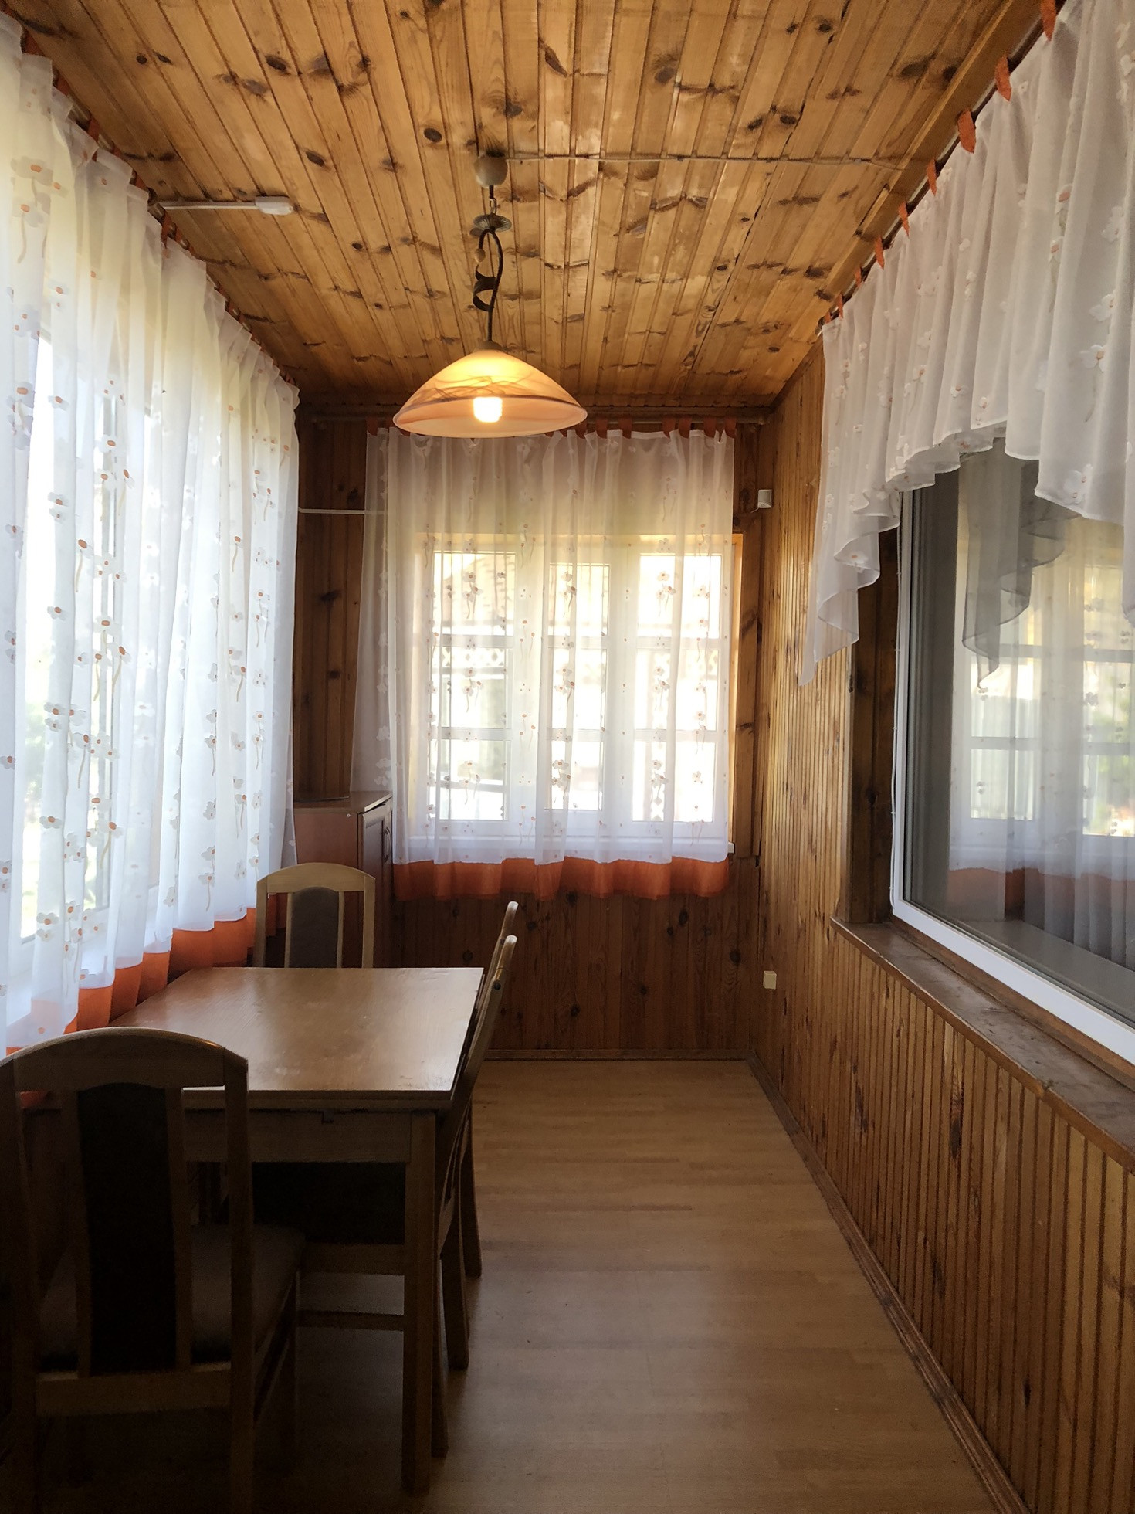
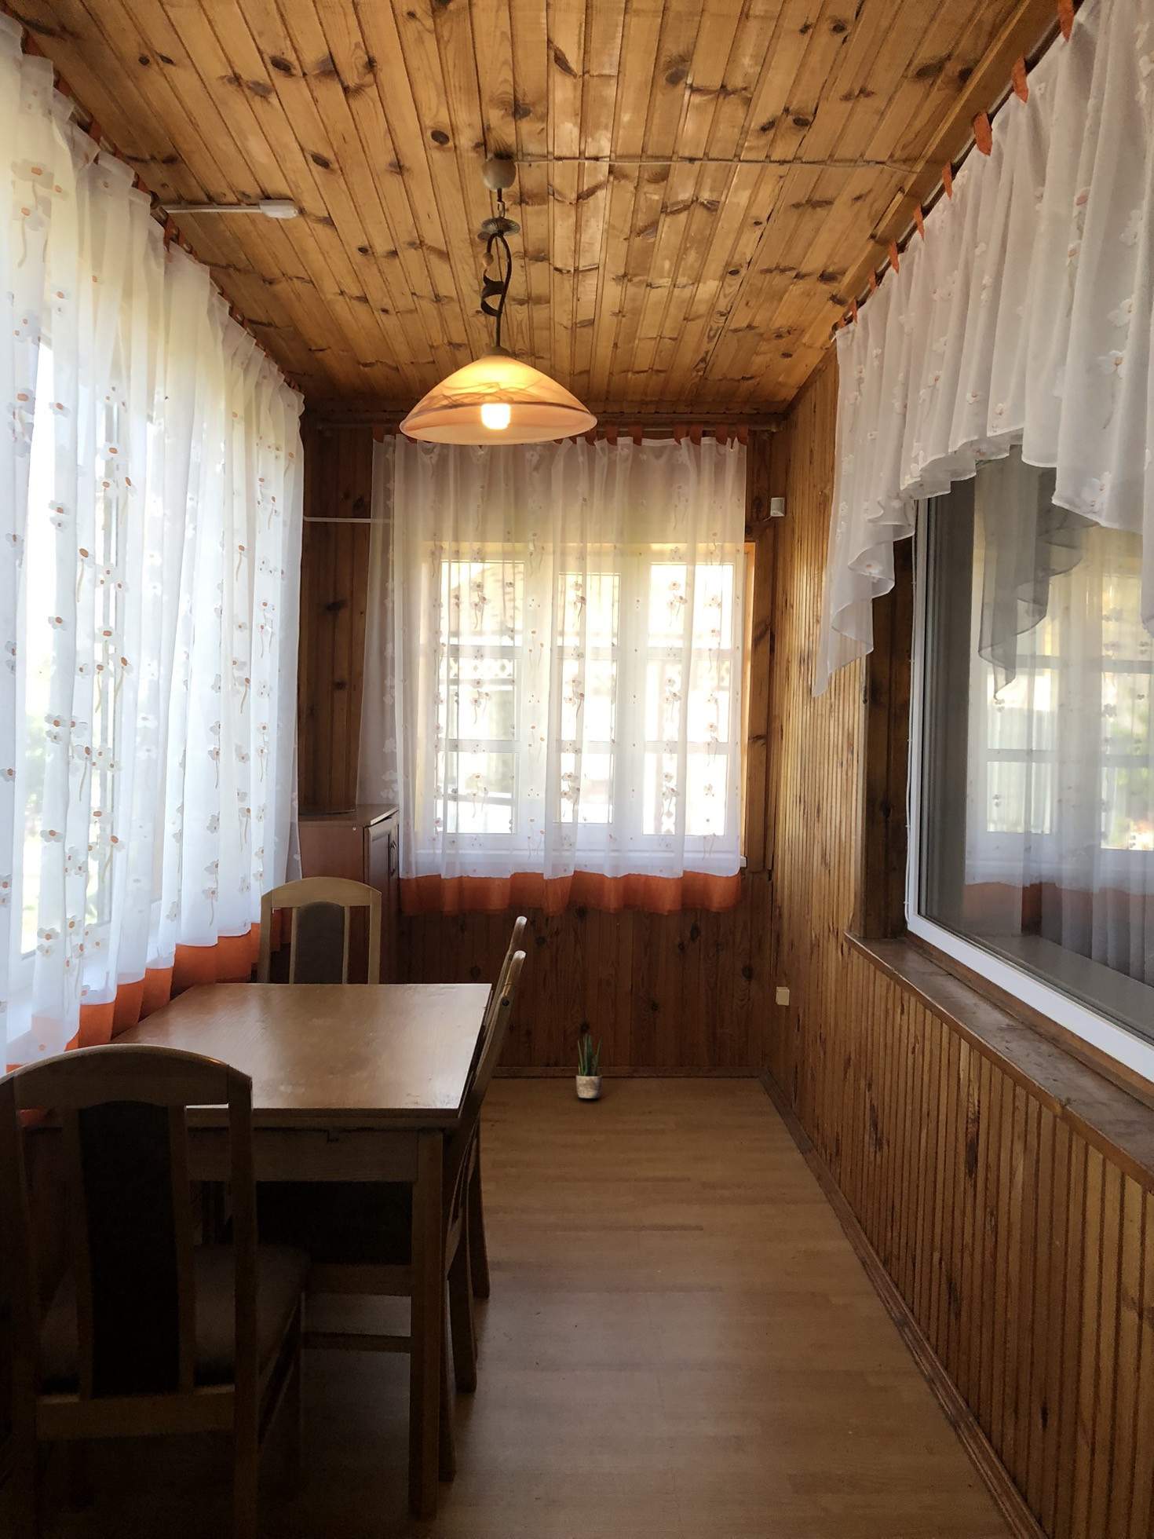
+ potted plant [576,1032,602,1099]
